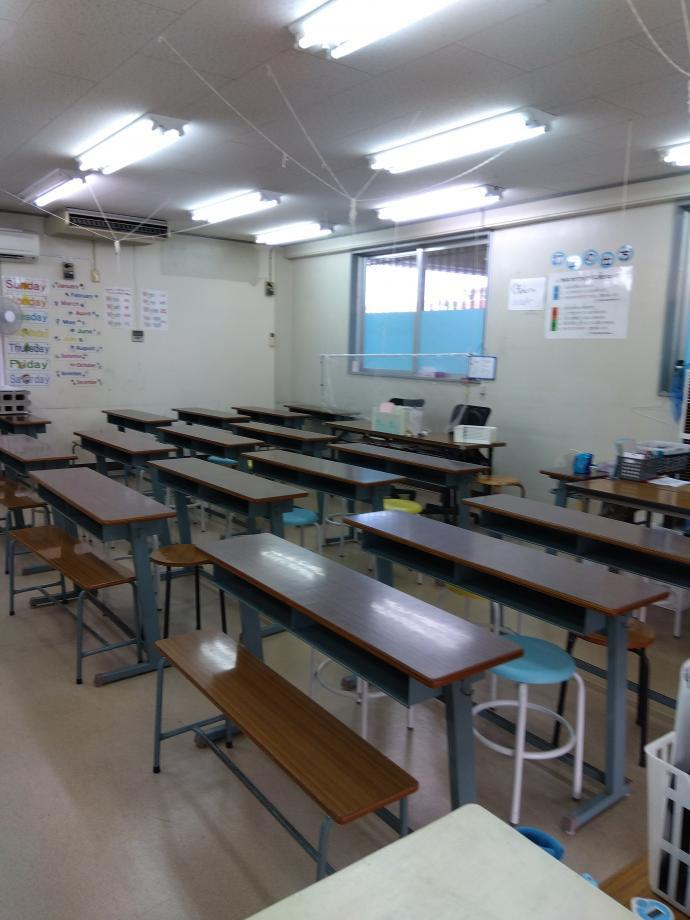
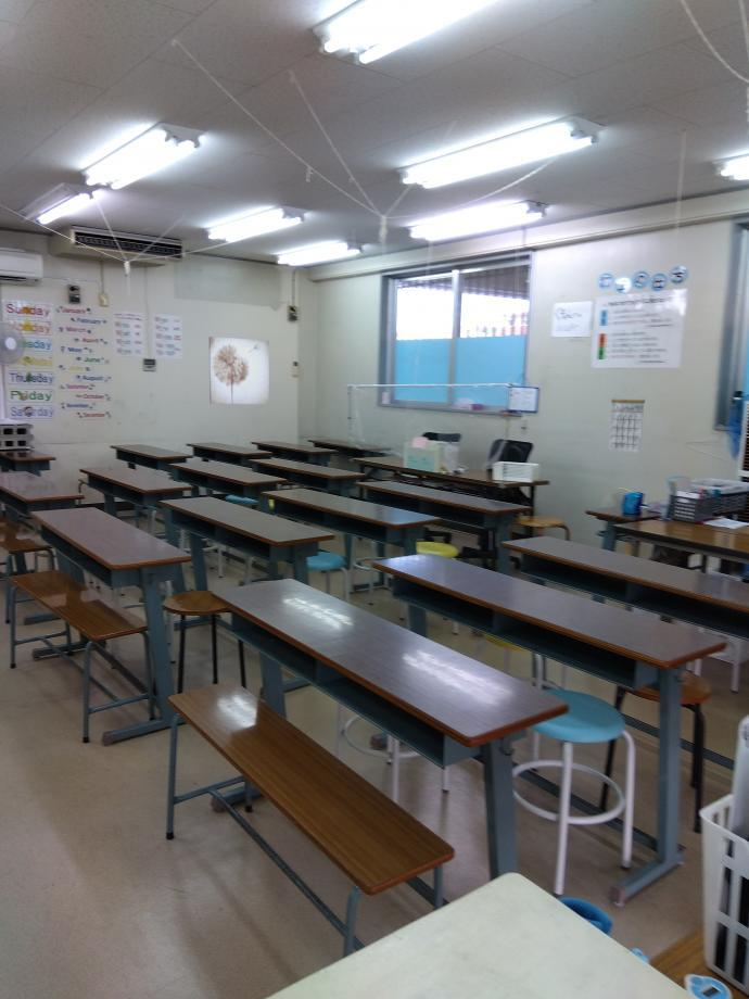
+ wall art [208,336,270,405]
+ calendar [608,389,646,454]
